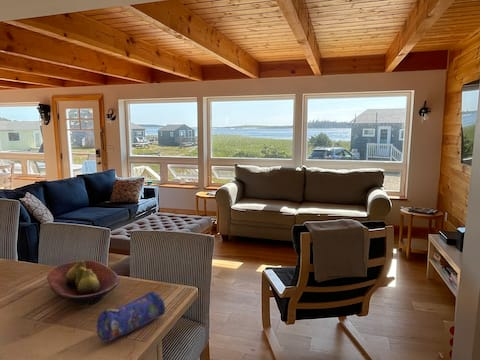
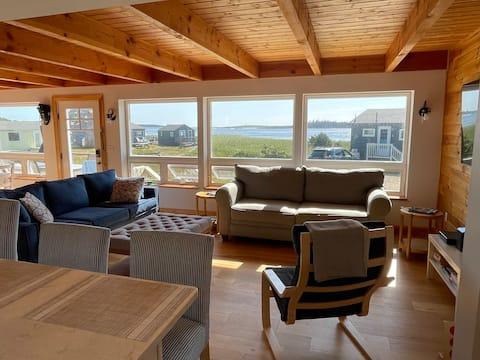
- fruit bowl [46,259,120,305]
- pencil case [96,290,166,342]
